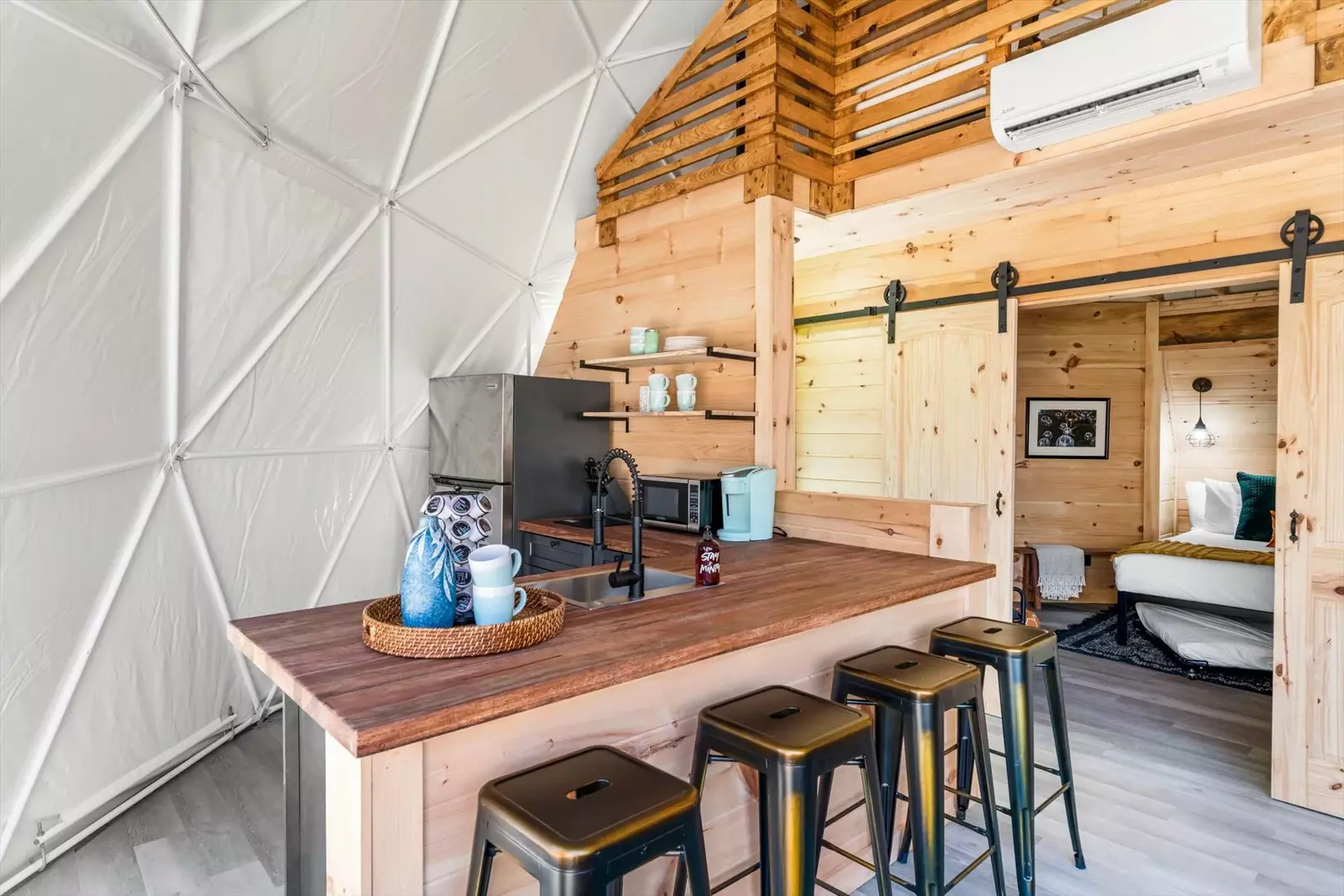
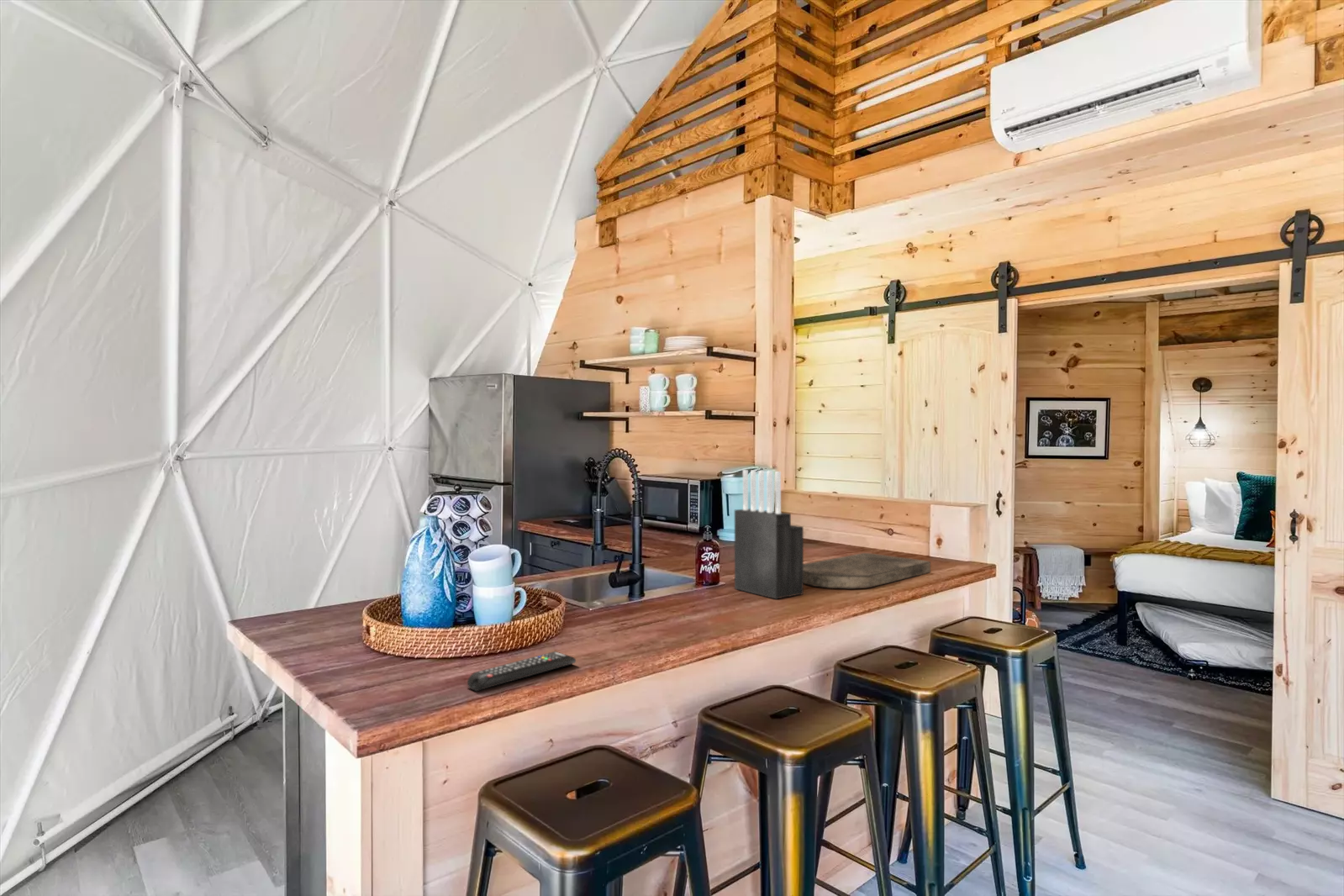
+ cutting board [804,552,931,589]
+ knife block [734,469,804,600]
+ remote control [466,651,577,692]
